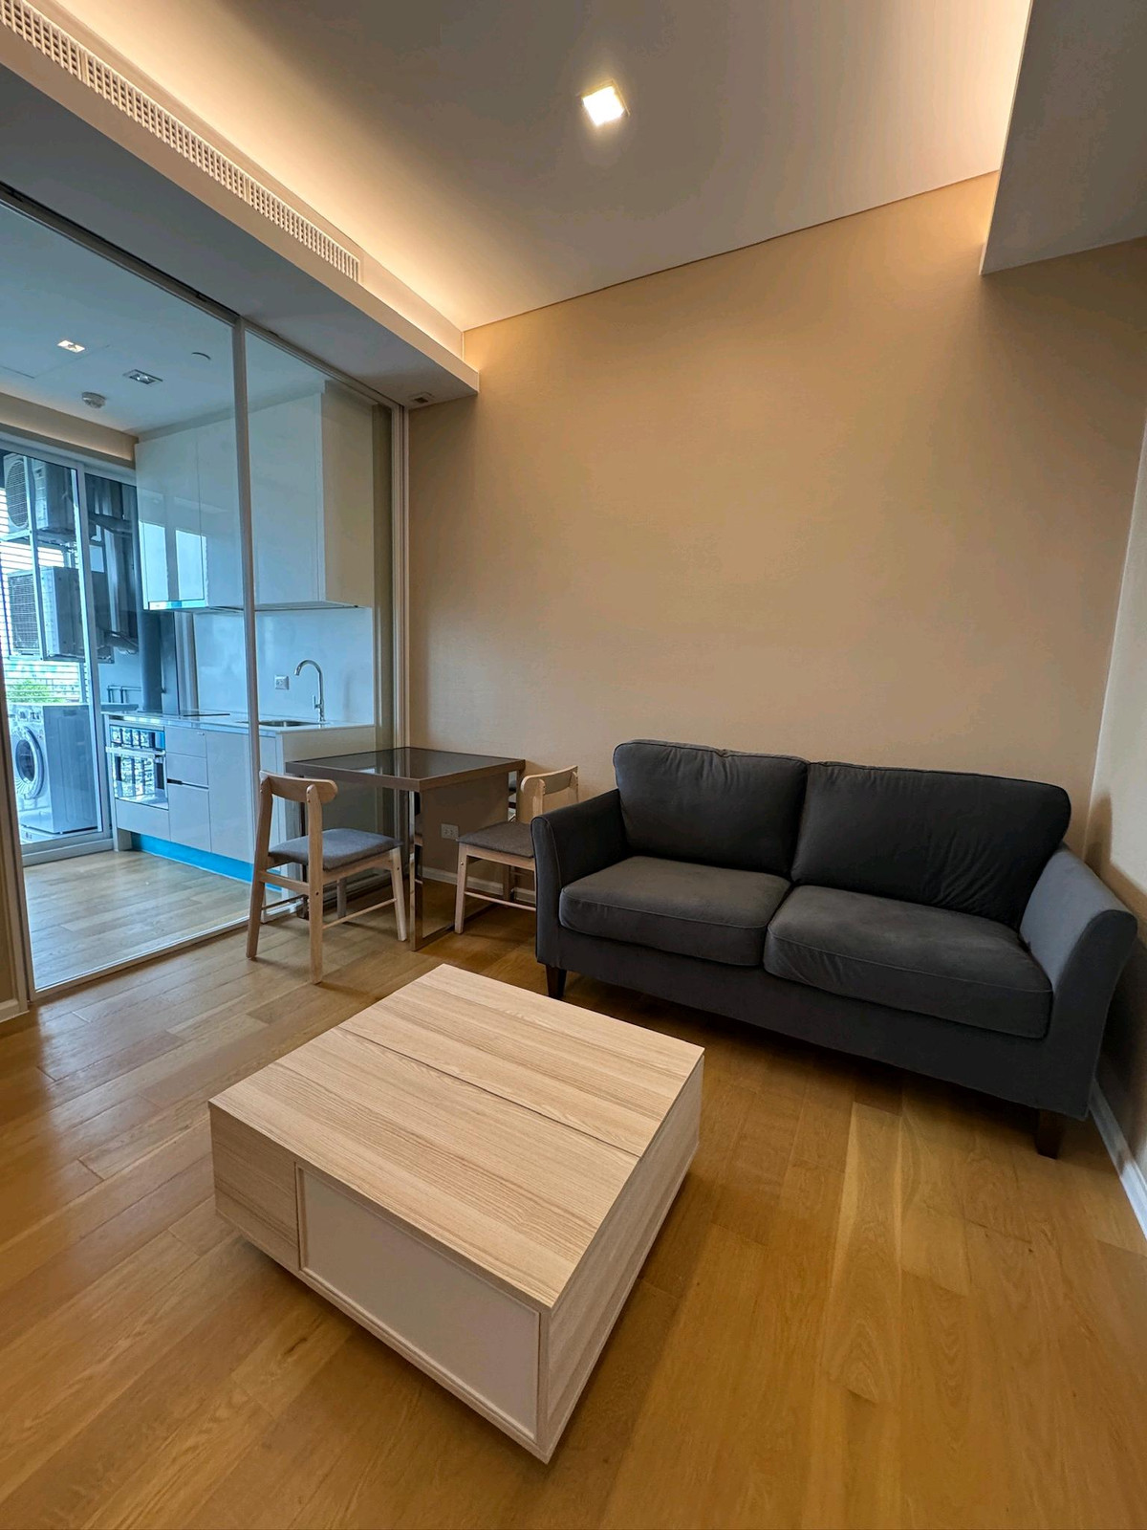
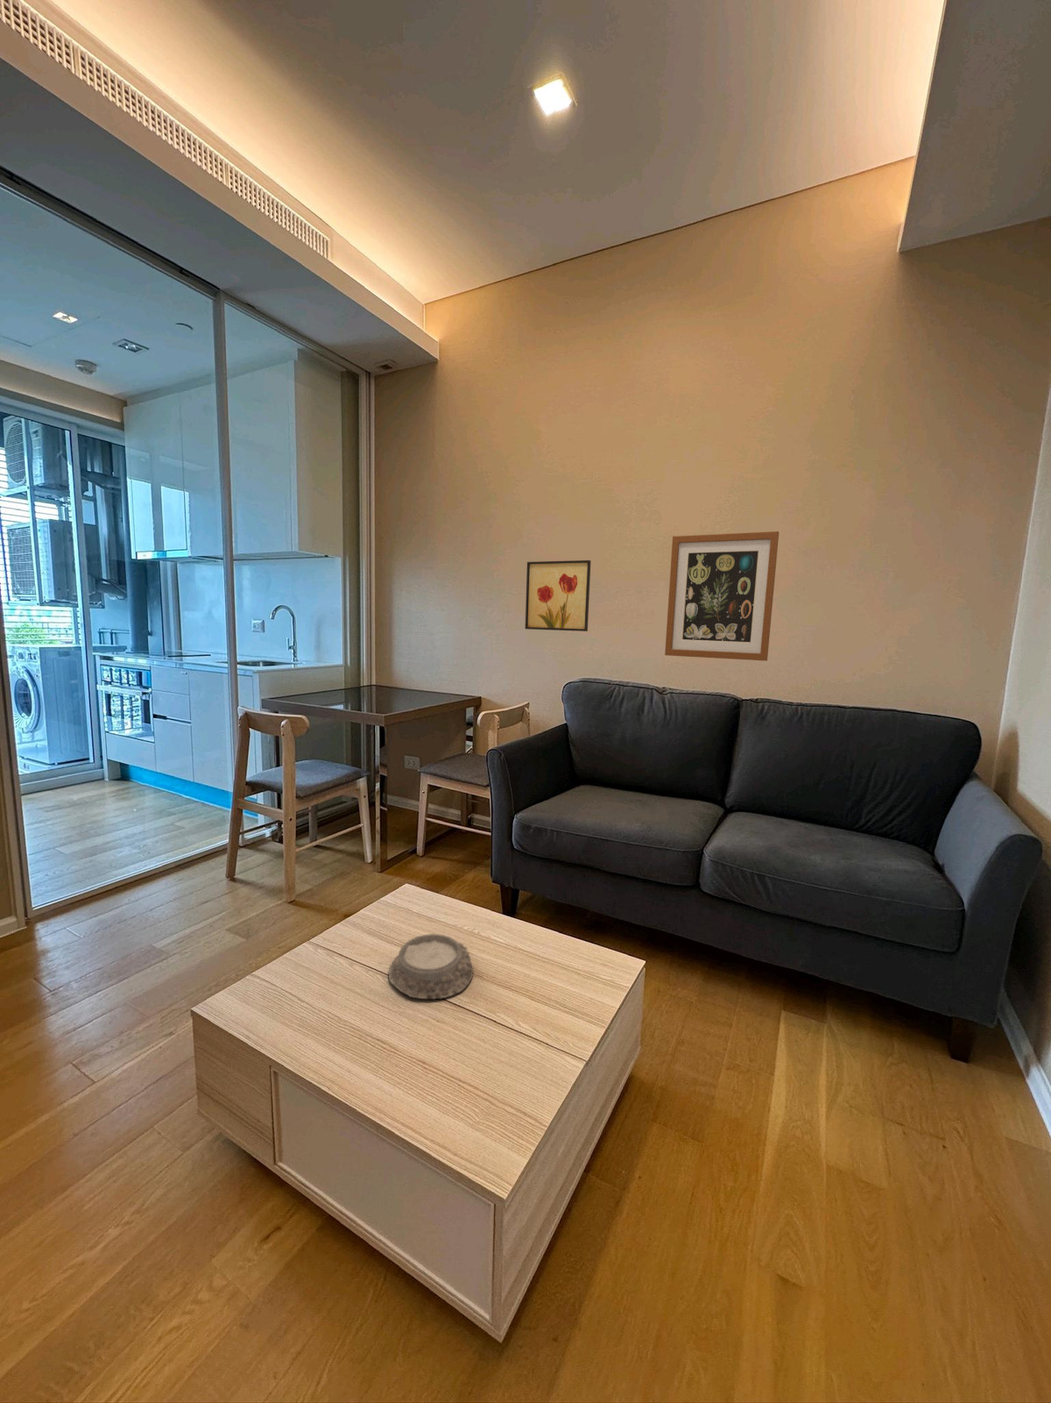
+ mortar [388,933,474,1000]
+ wall art [524,559,592,632]
+ wall art [663,530,779,662]
